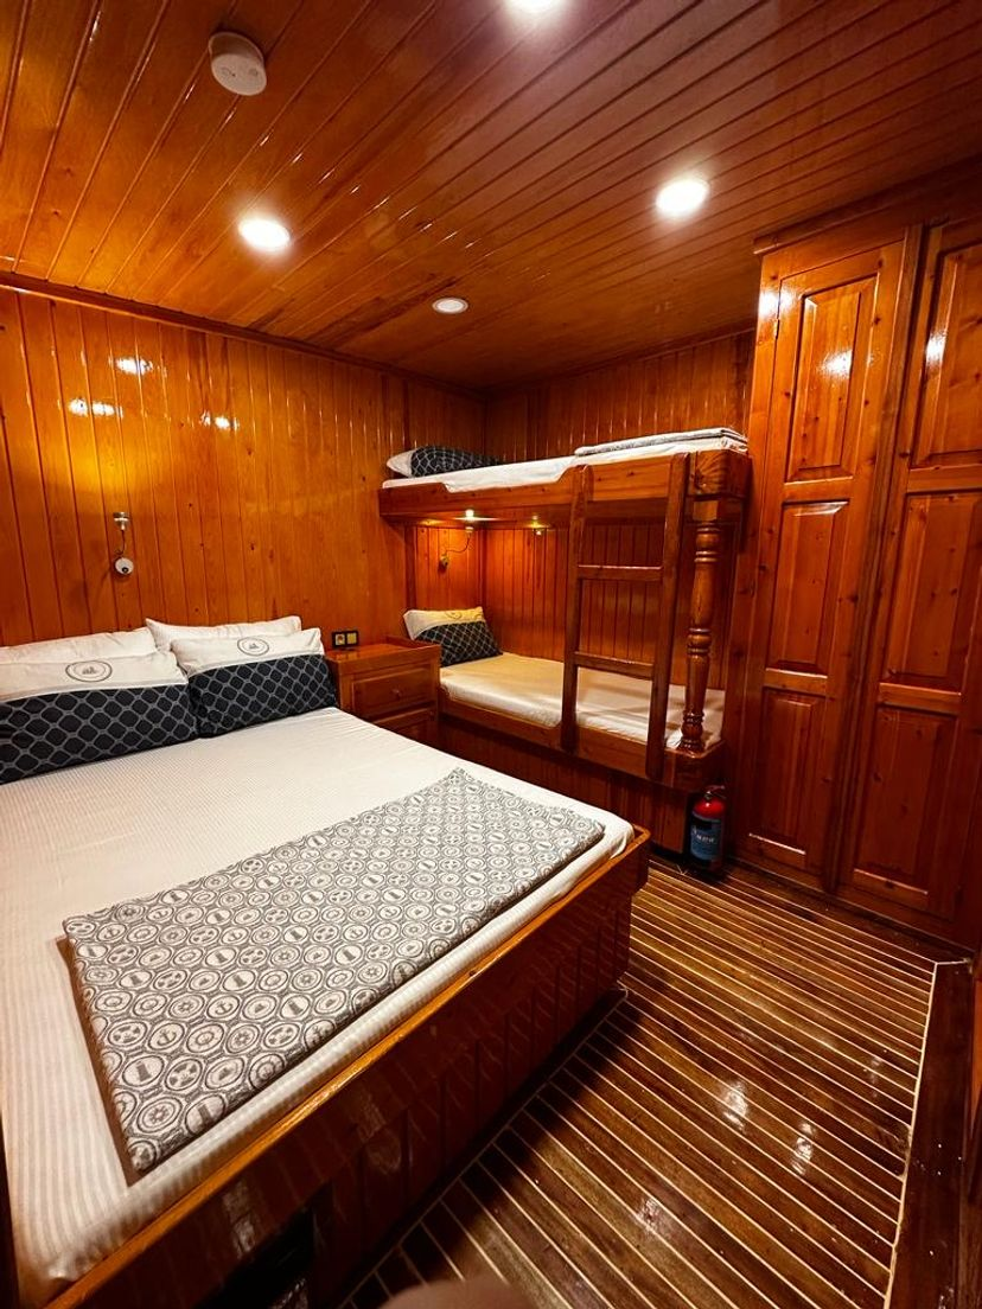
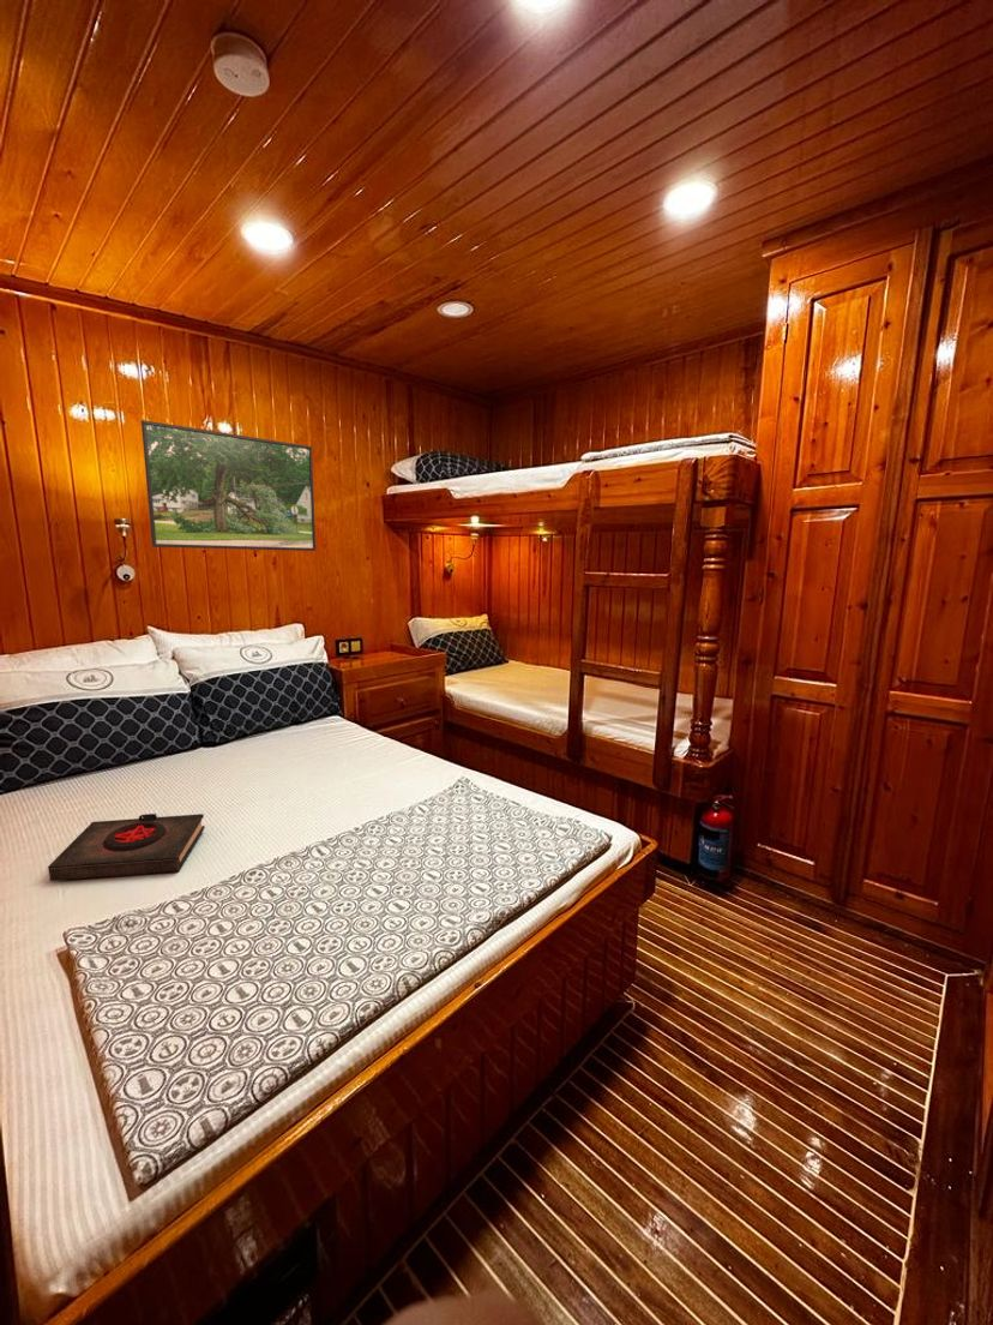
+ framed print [140,419,317,552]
+ book [47,813,206,882]
